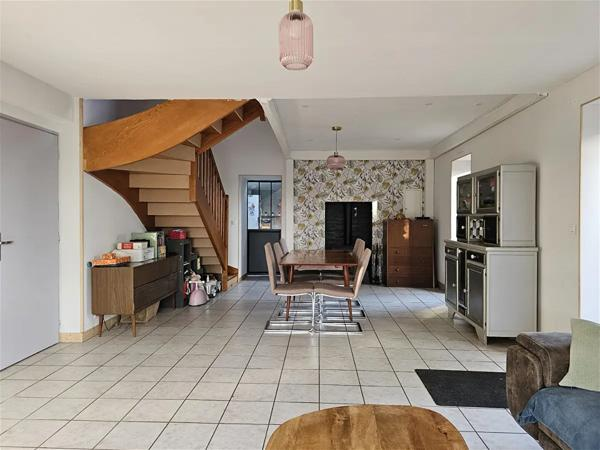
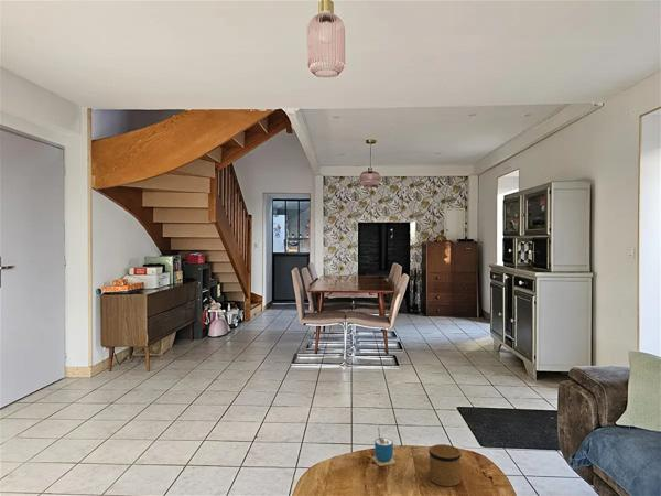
+ cup [371,425,397,467]
+ speaker [427,443,463,487]
